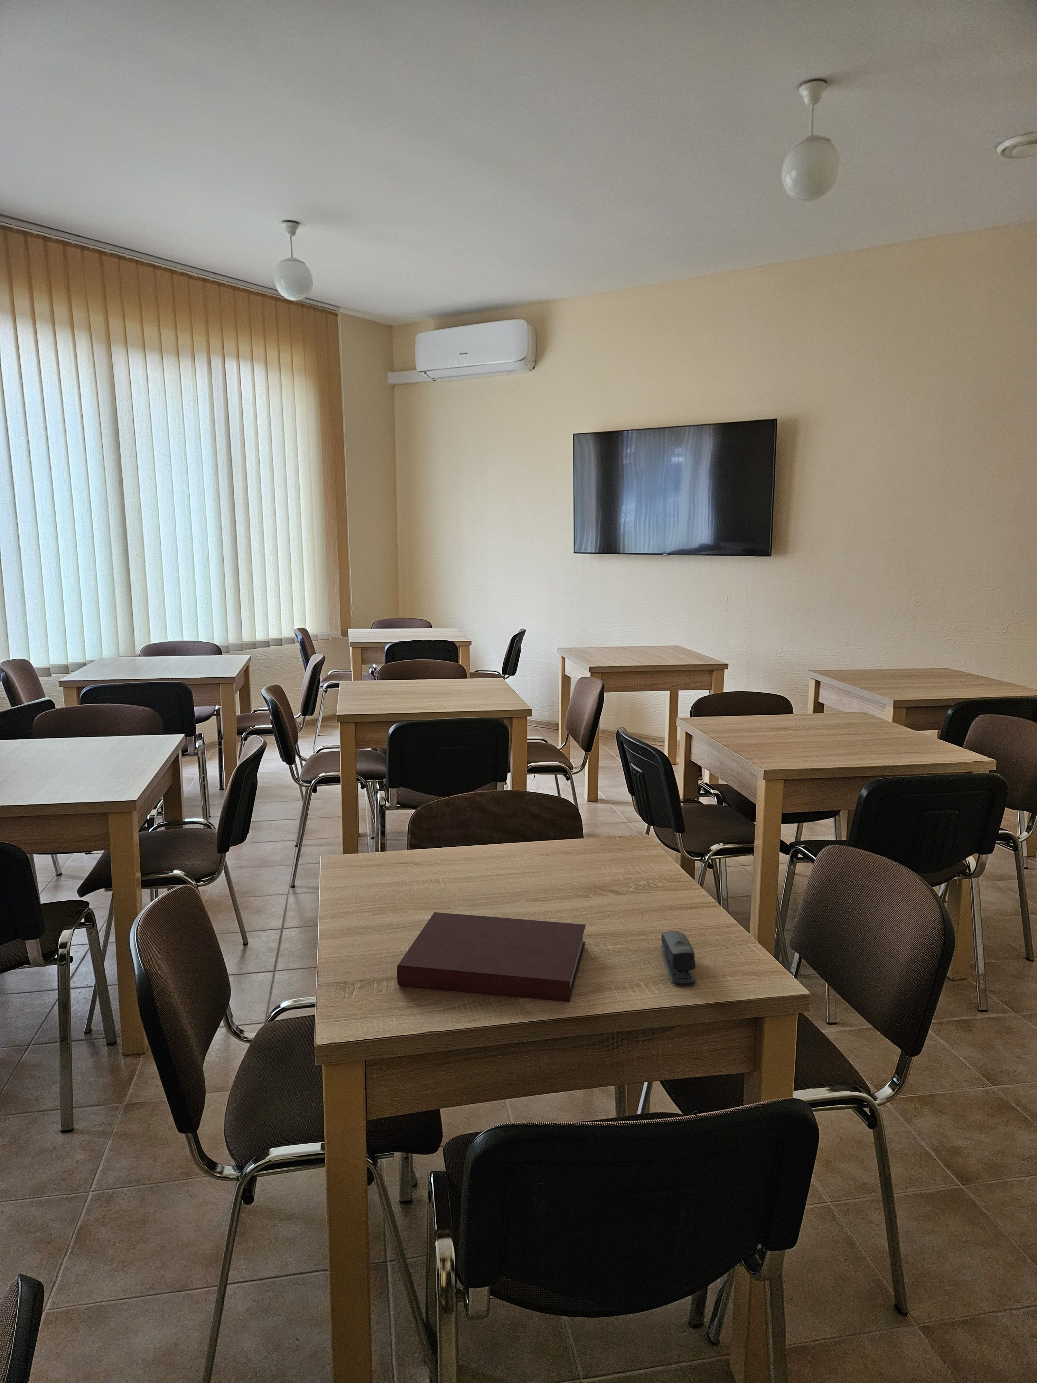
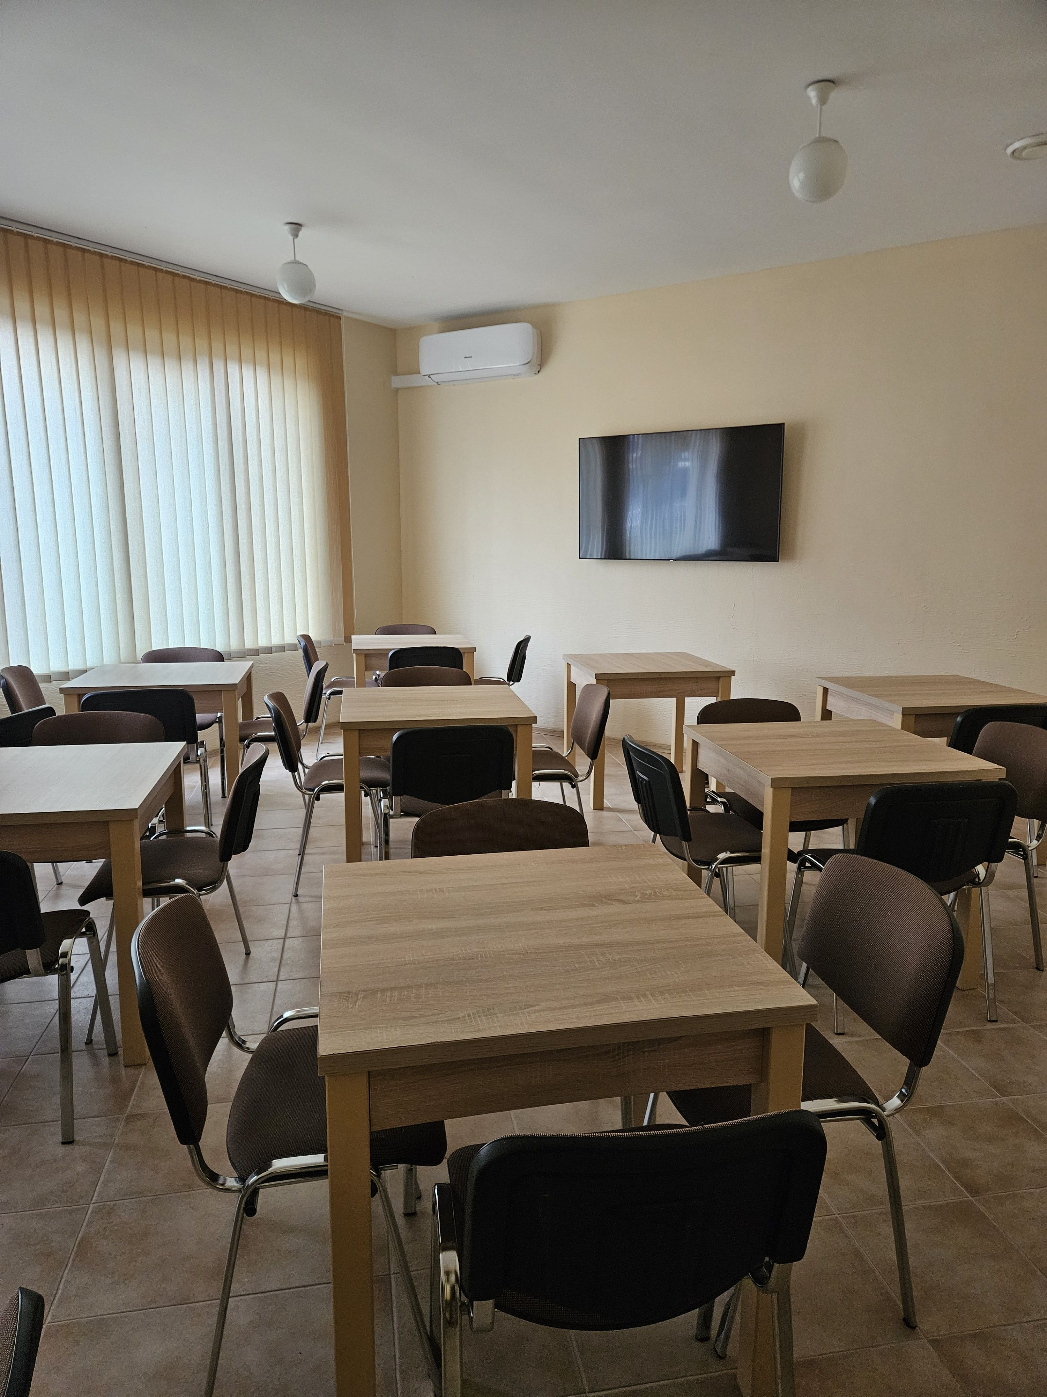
- stapler [660,930,696,987]
- notebook [396,911,586,1002]
